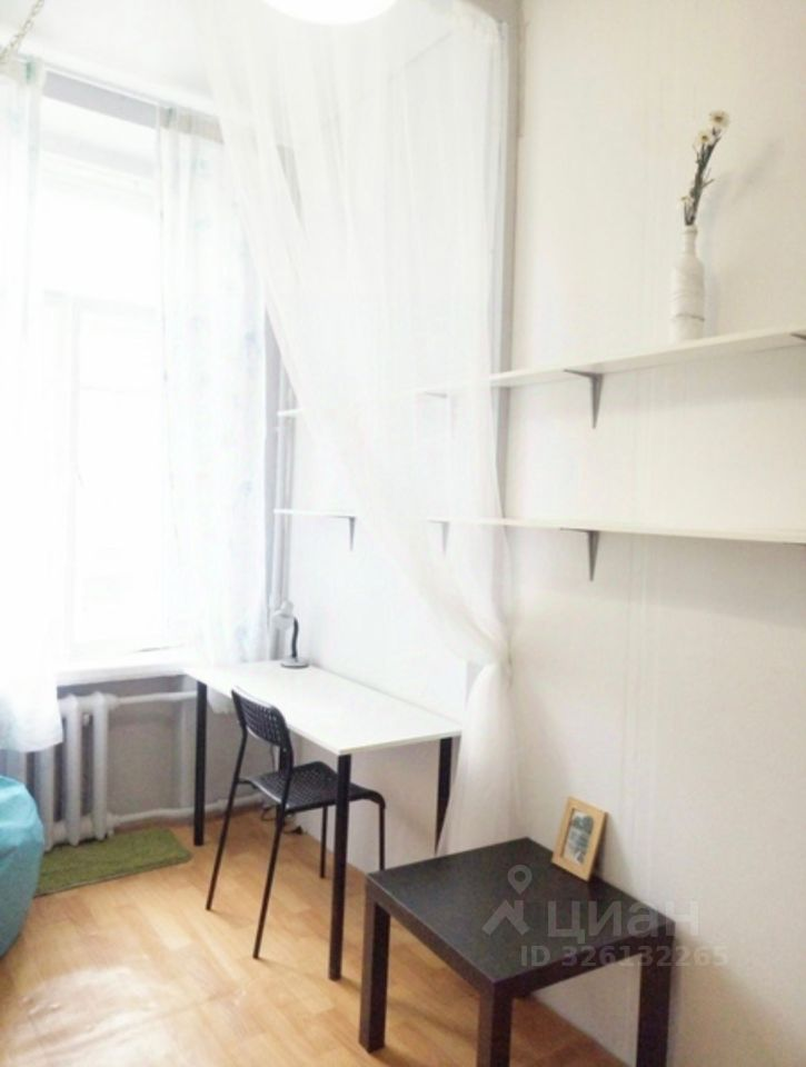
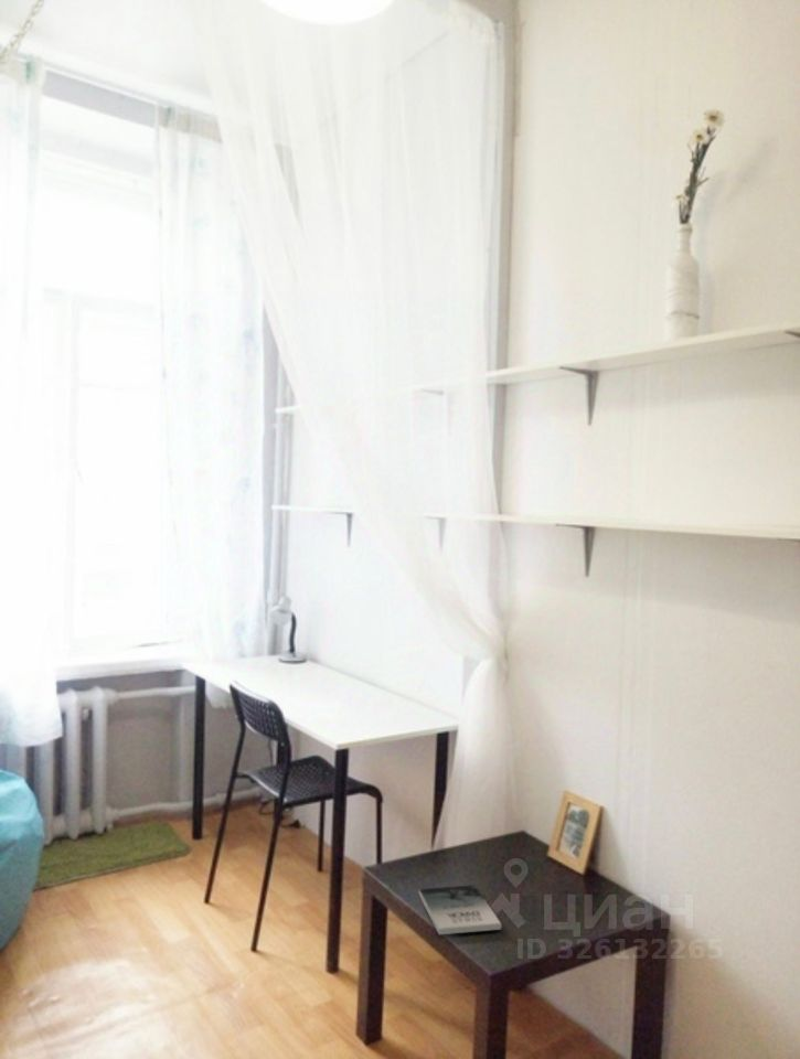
+ book [418,884,503,935]
